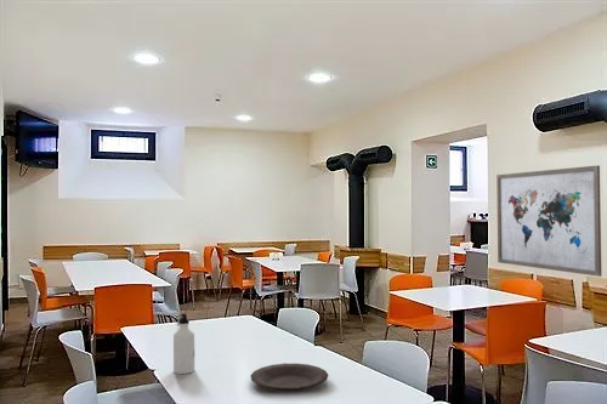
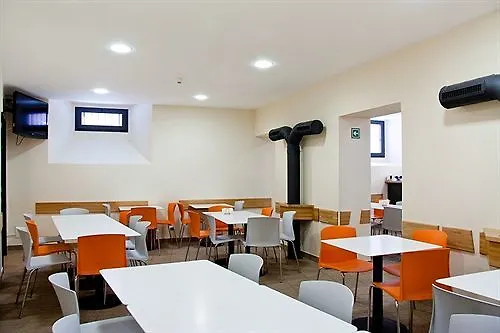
- wall art [495,164,602,278]
- water bottle [172,312,195,375]
- plate [250,363,329,392]
